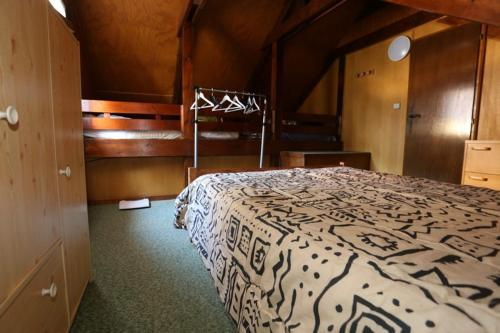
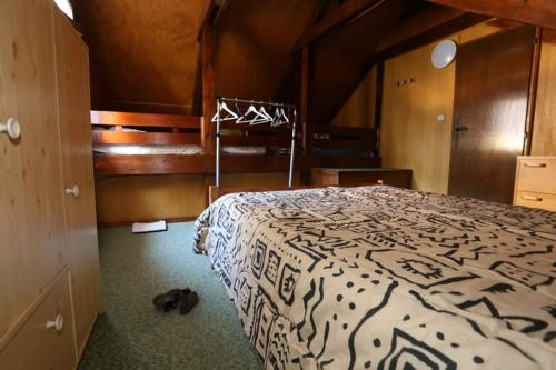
+ boots [151,286,199,314]
